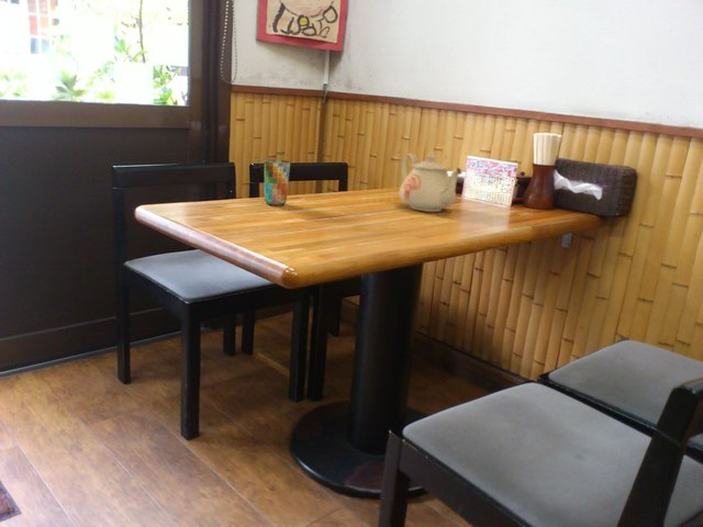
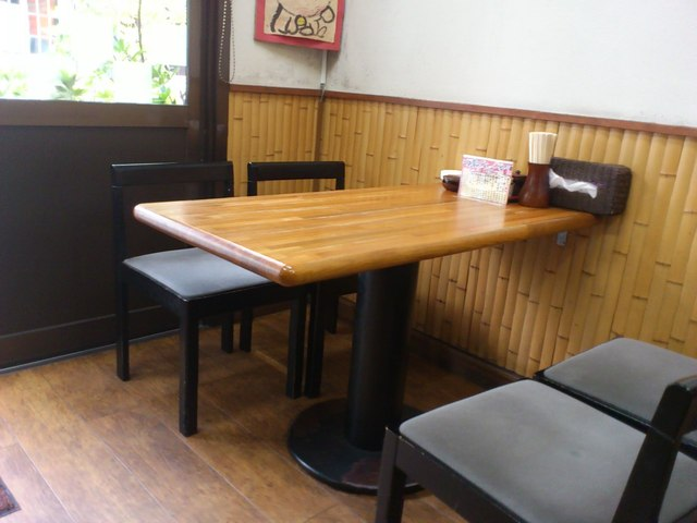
- cup [264,158,291,206]
- teapot [399,150,464,213]
